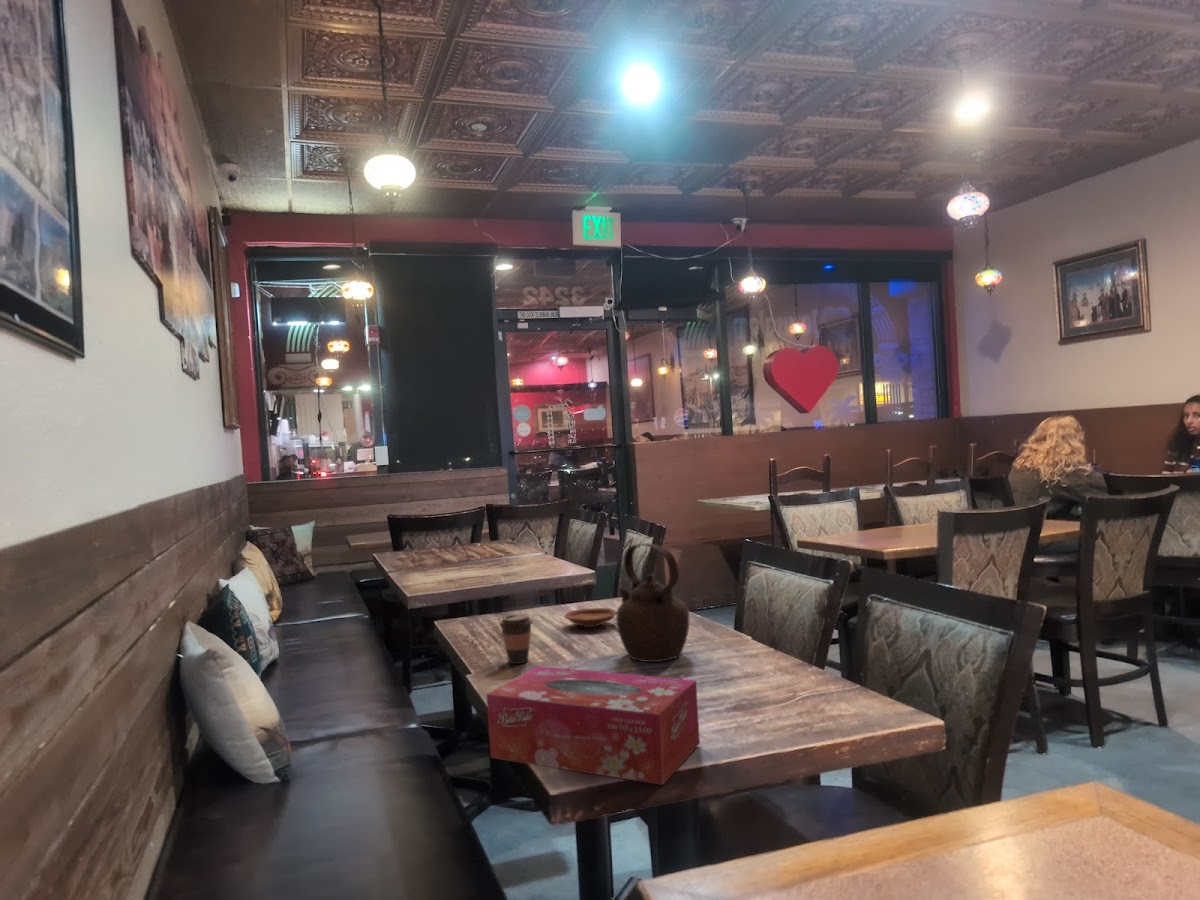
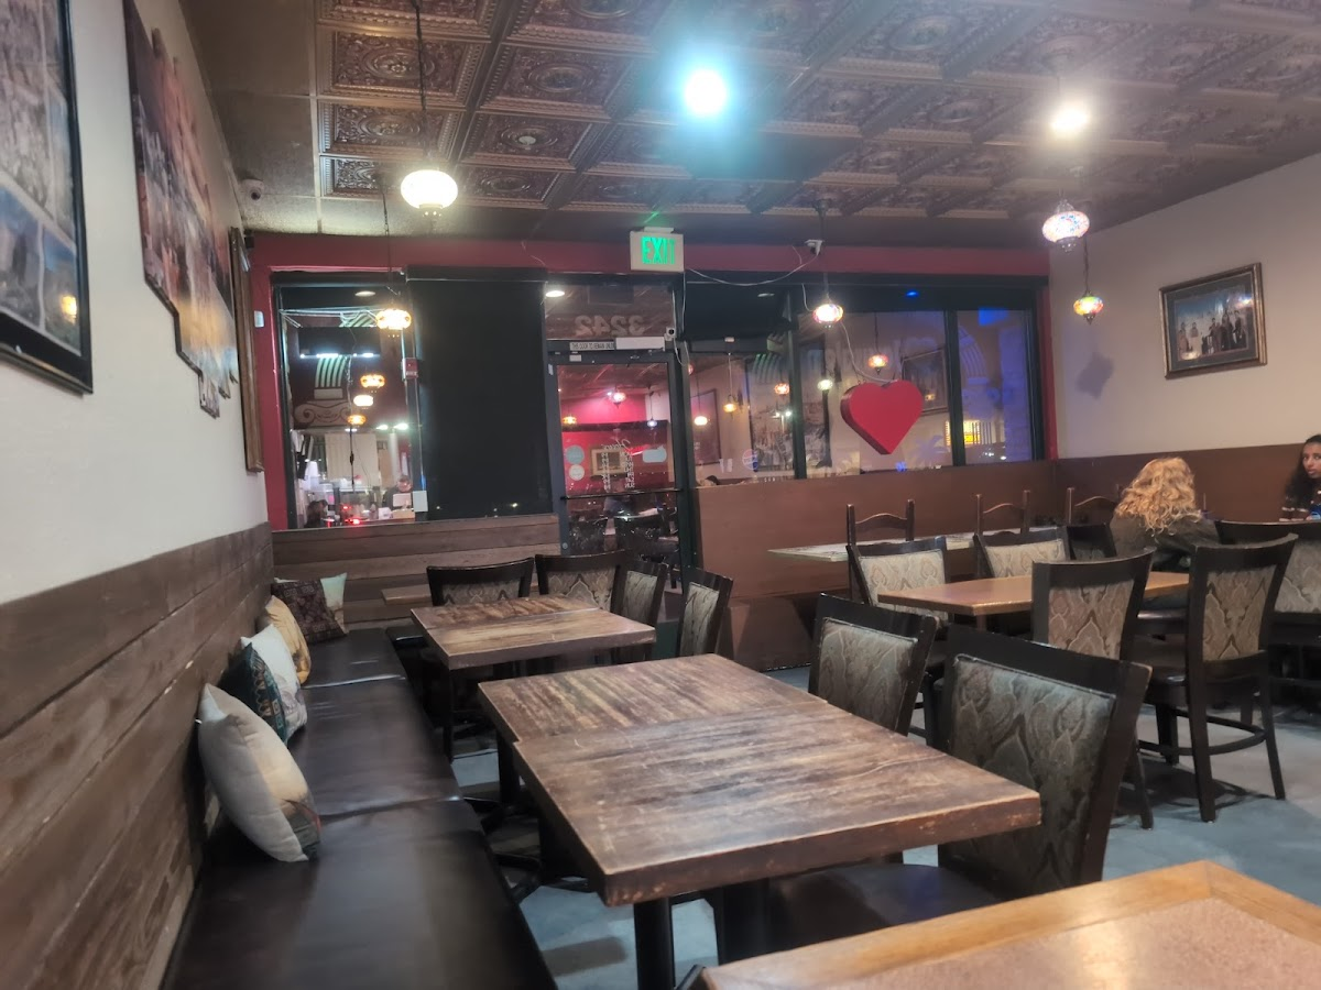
- coffee cup [498,613,534,665]
- plate [564,607,617,628]
- tissue box [486,665,701,786]
- teapot [615,543,690,663]
